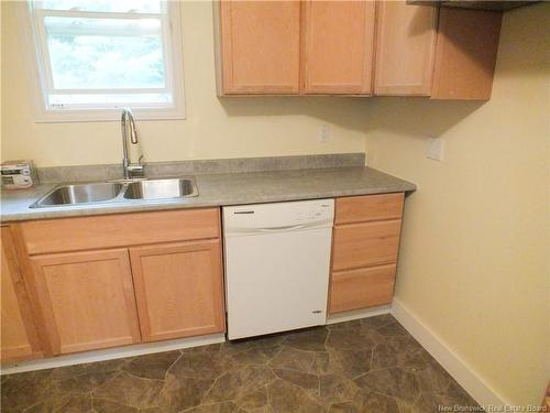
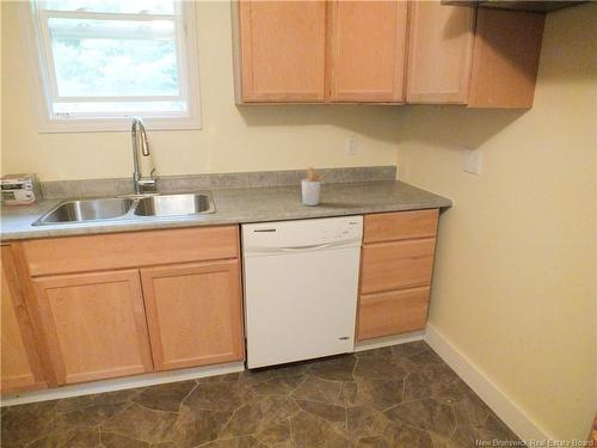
+ utensil holder [301,166,331,207]
